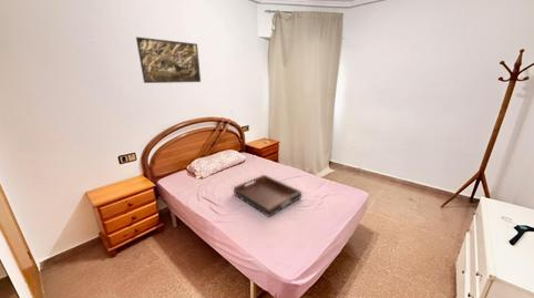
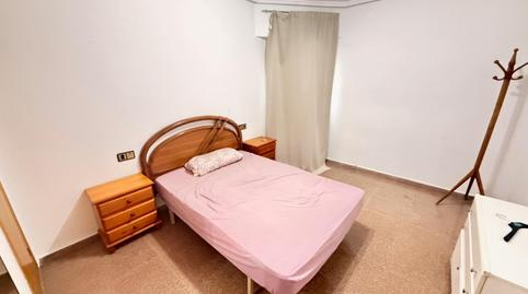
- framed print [135,35,202,84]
- serving tray [233,174,302,218]
